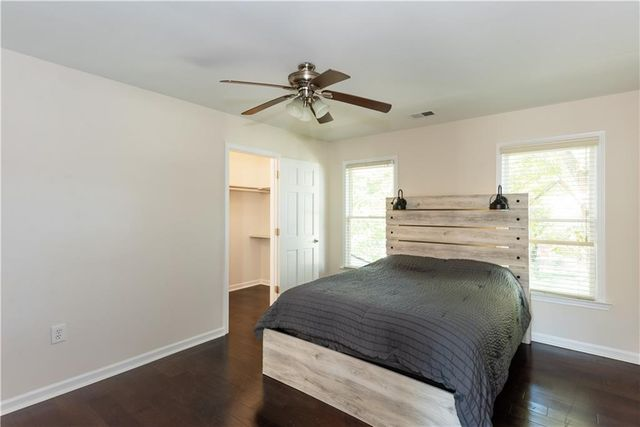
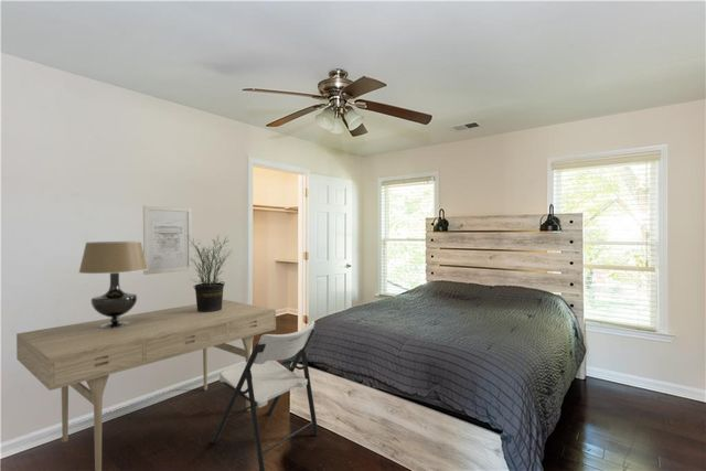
+ wall art [142,204,193,276]
+ desk [15,299,277,471]
+ chair [211,320,320,471]
+ potted plant [185,234,232,312]
+ table lamp [78,240,148,329]
